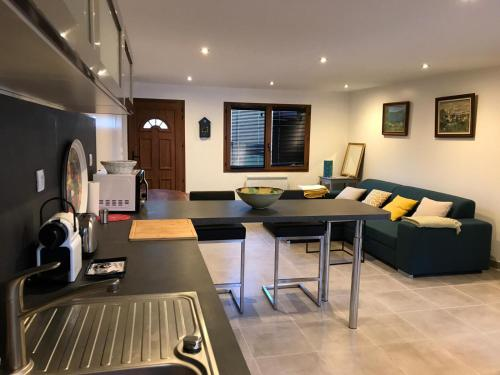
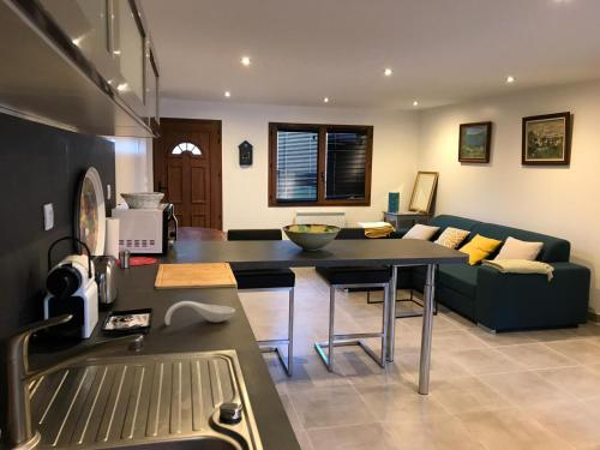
+ spoon rest [164,300,236,326]
